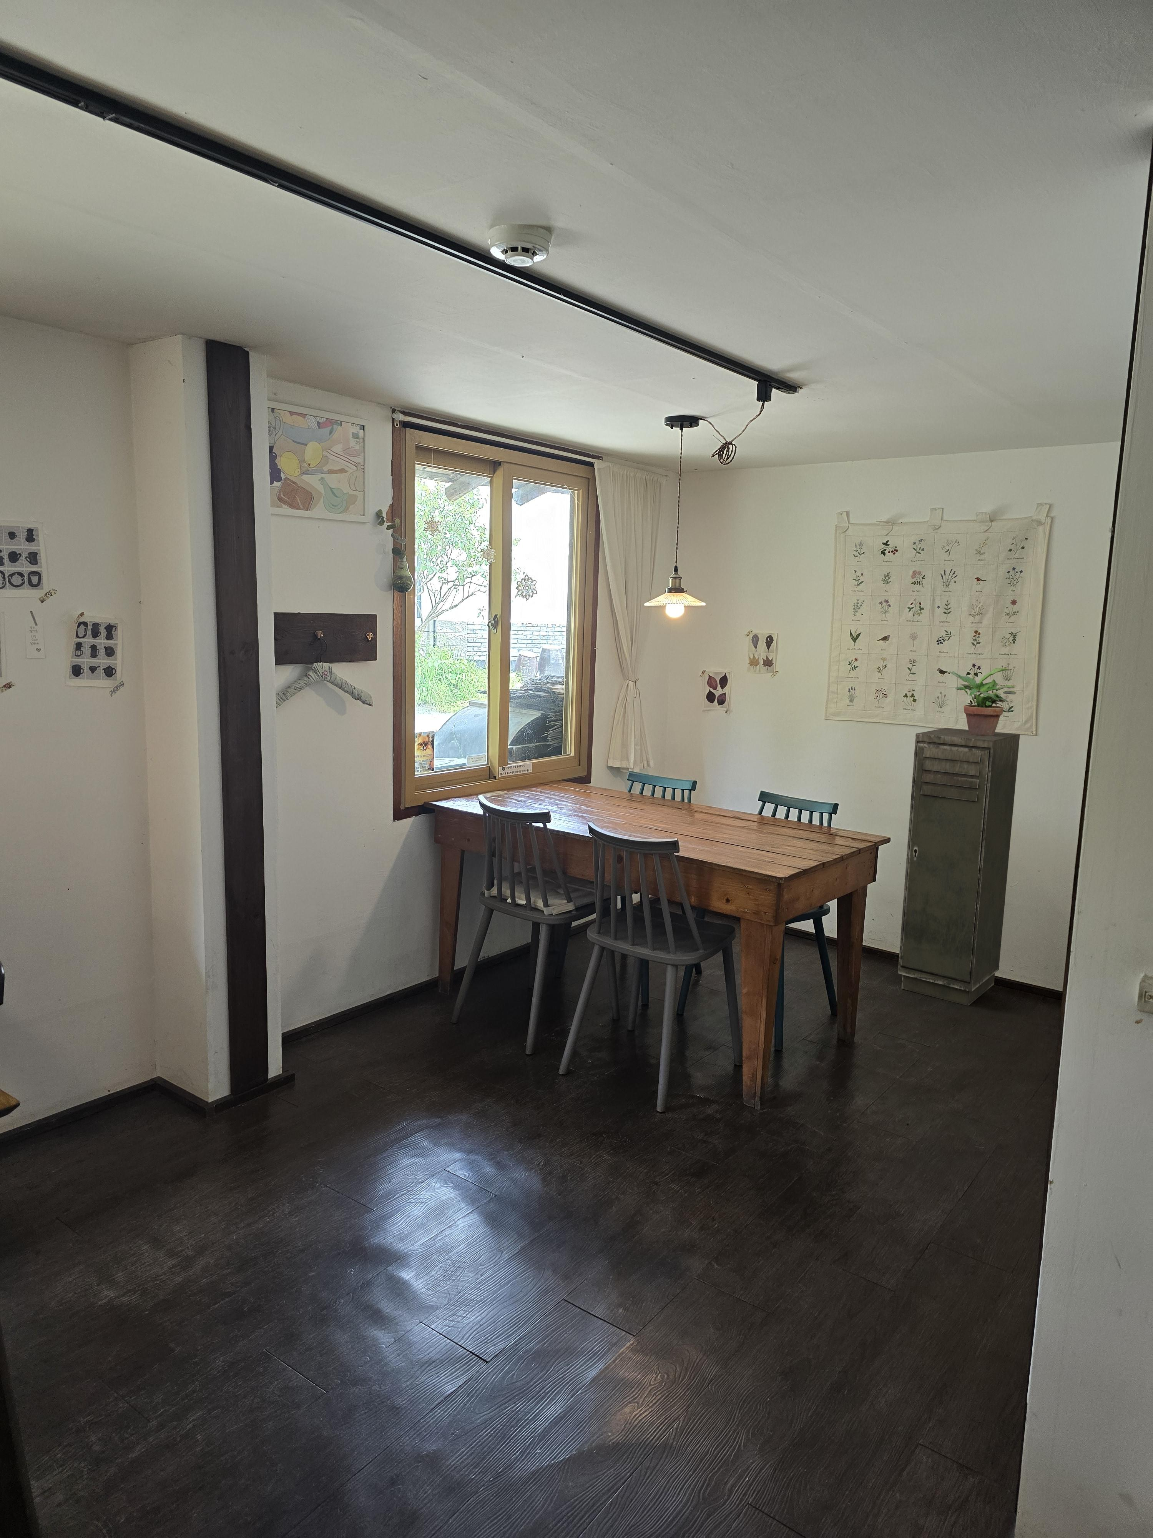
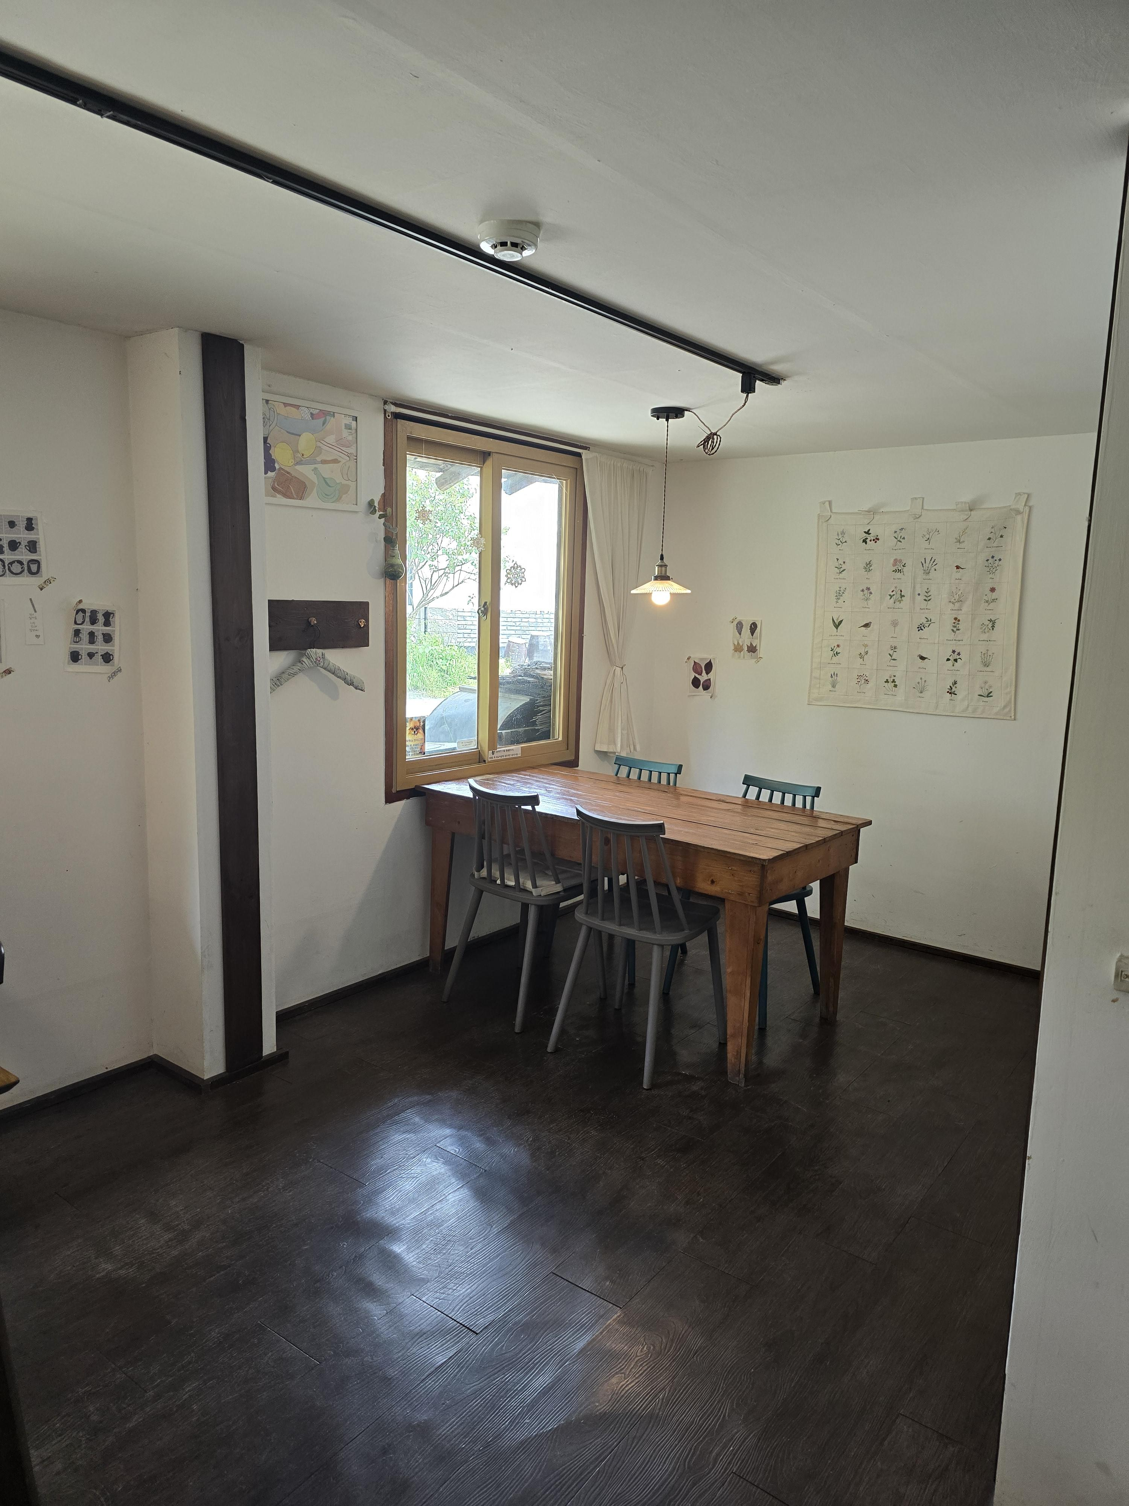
- potted plant [947,667,1016,736]
- storage cabinet [897,728,1021,1006]
